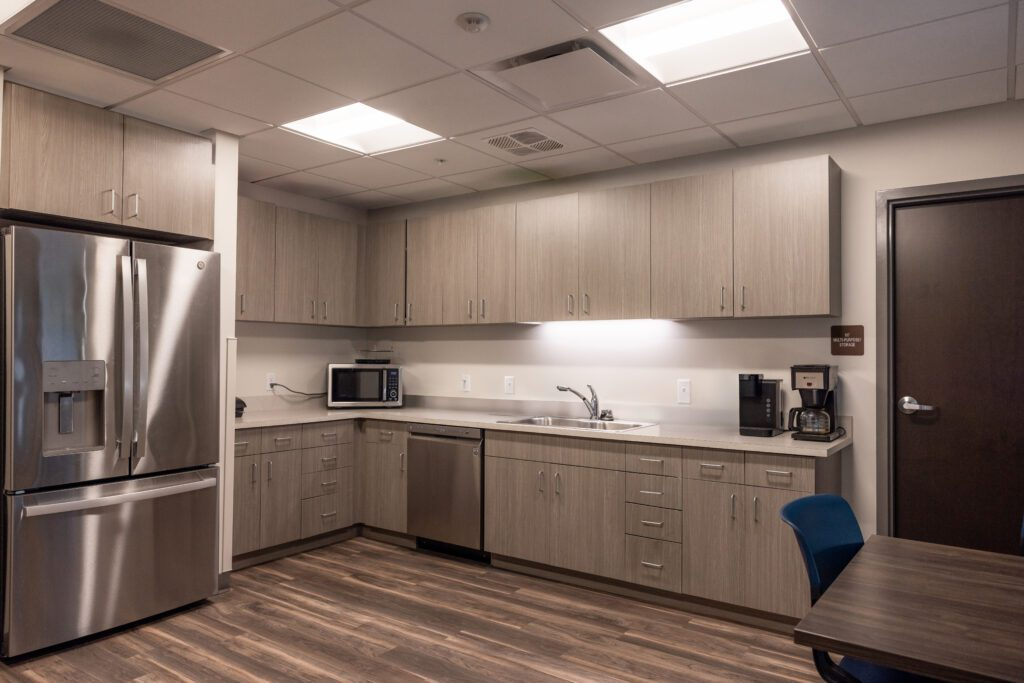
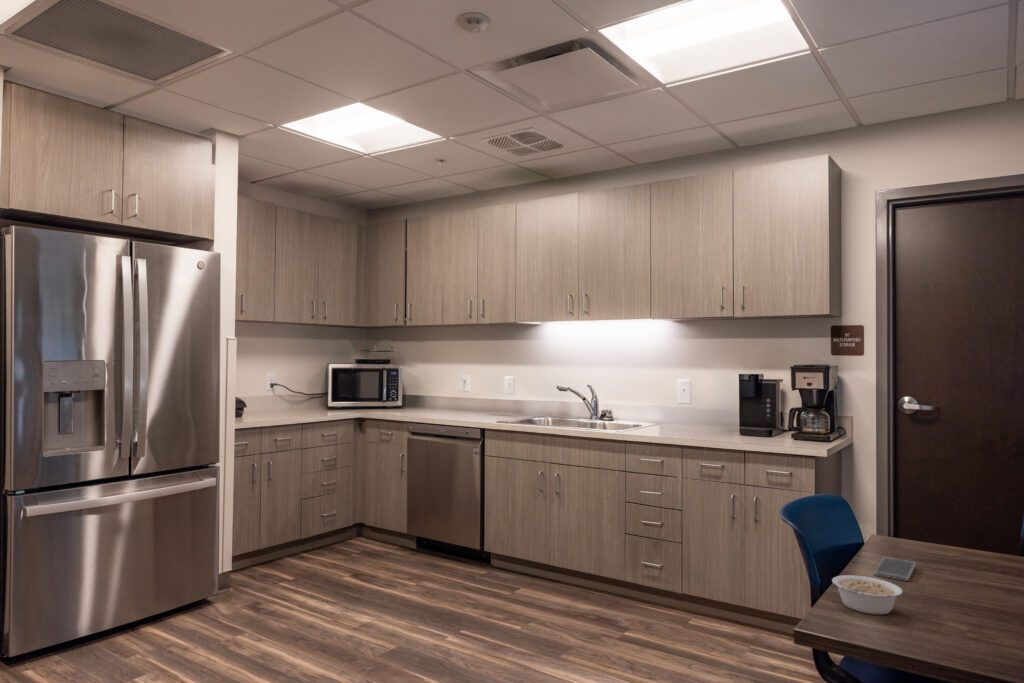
+ legume [831,574,904,615]
+ smartphone [874,556,917,582]
